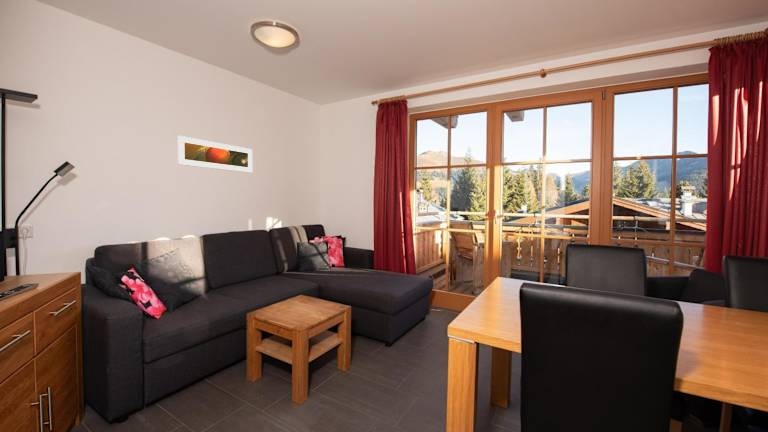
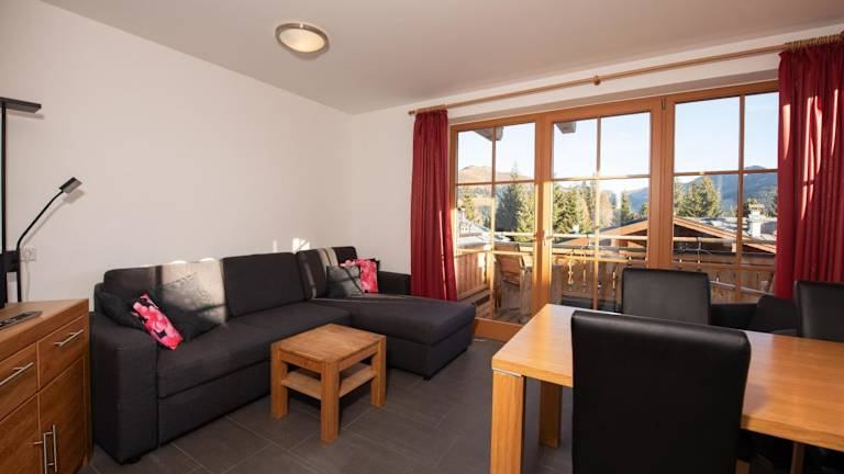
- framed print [177,135,253,174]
